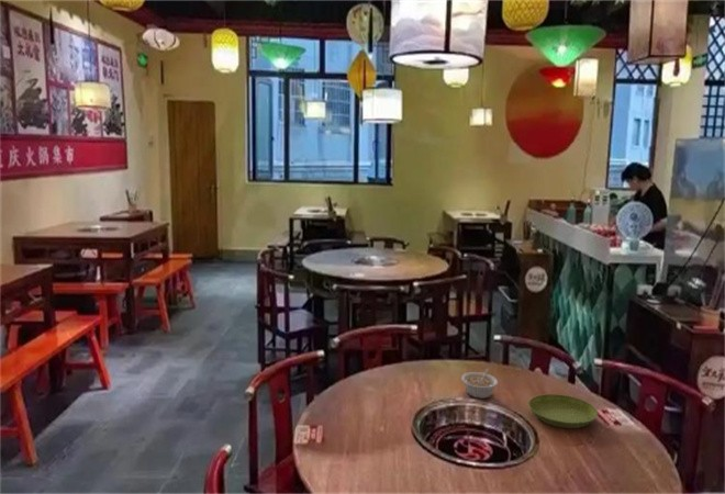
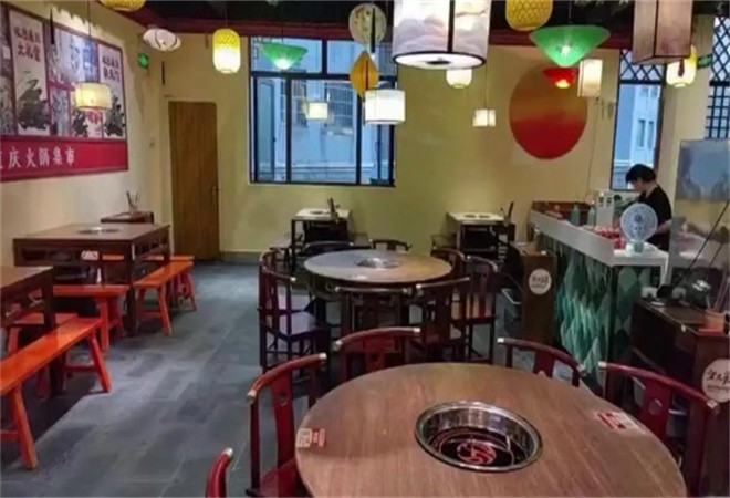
- saucer [527,393,599,429]
- legume [460,368,499,400]
